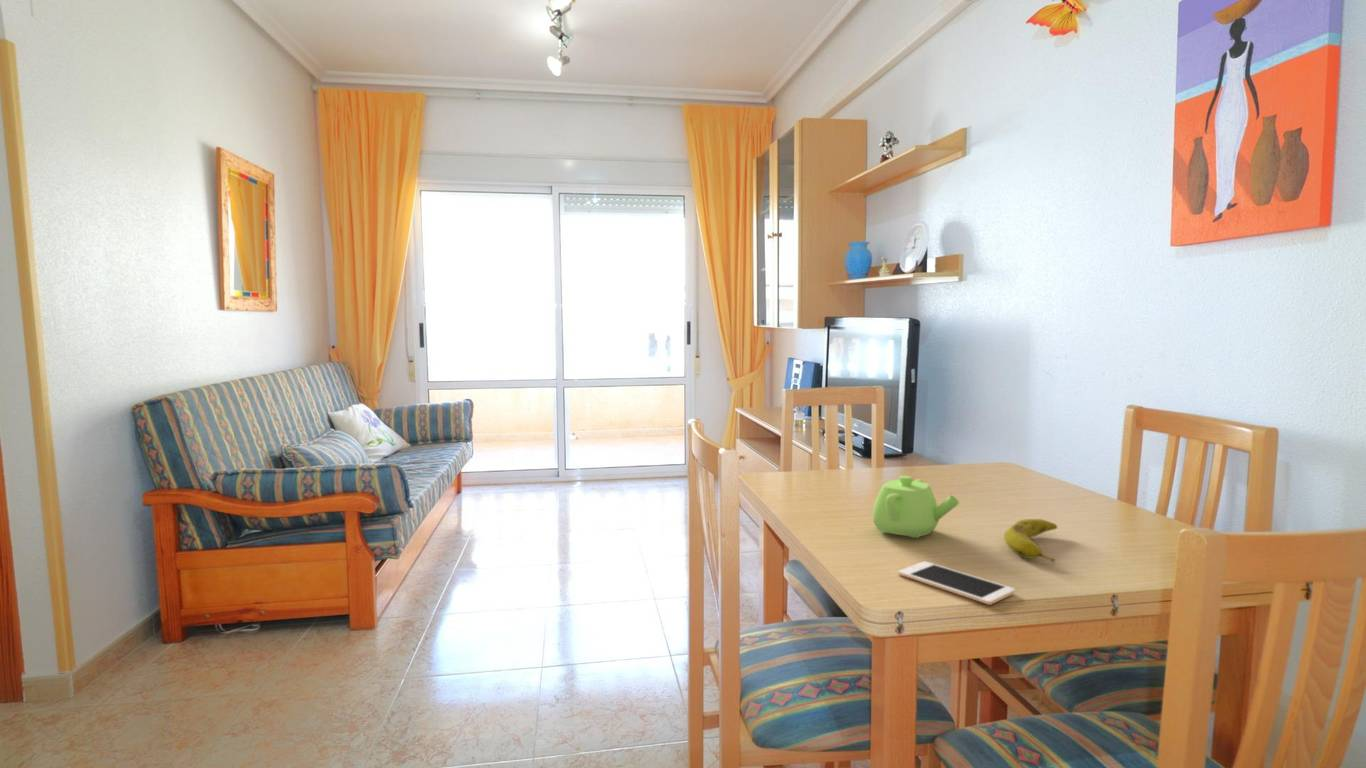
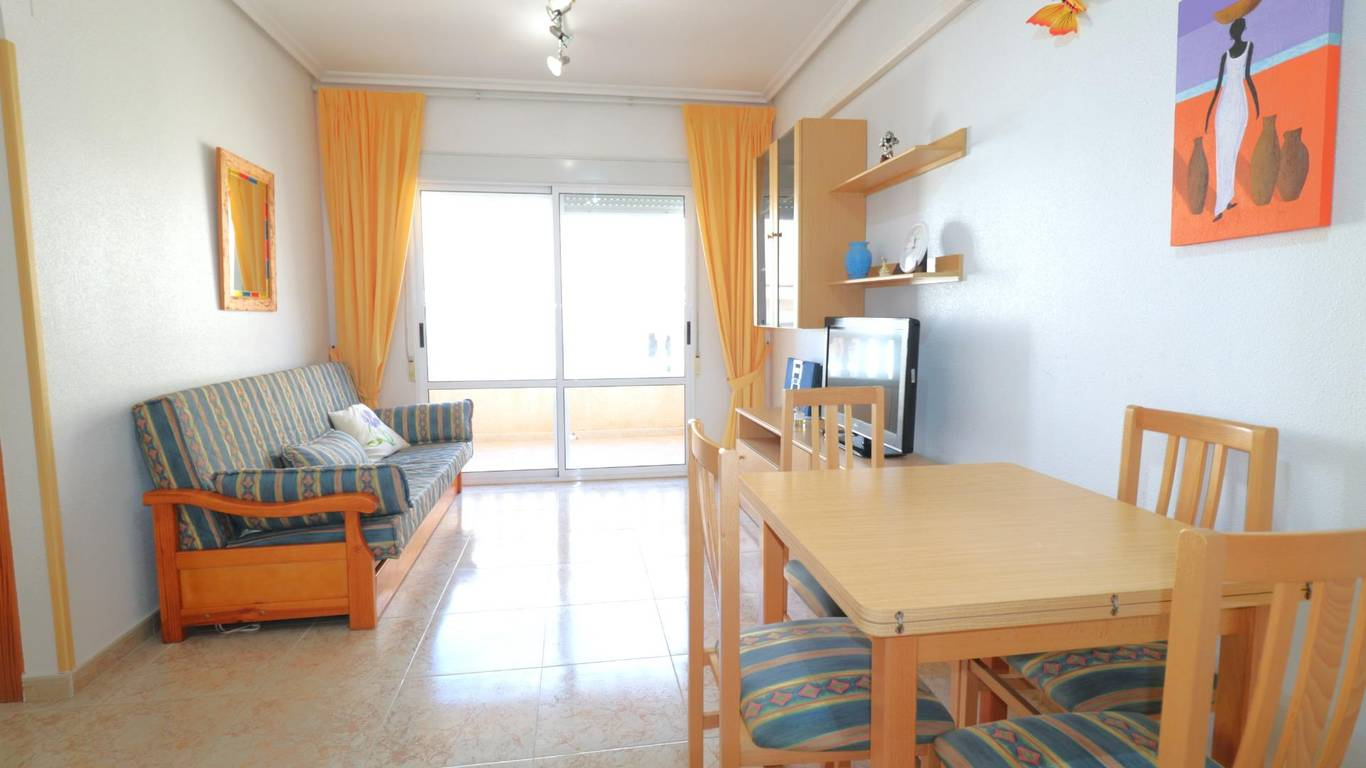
- fruit [1003,518,1058,563]
- cell phone [897,561,1016,606]
- teapot [871,475,960,539]
